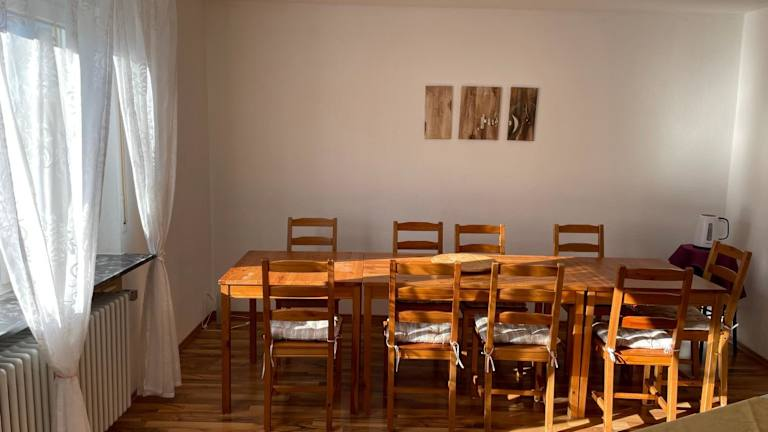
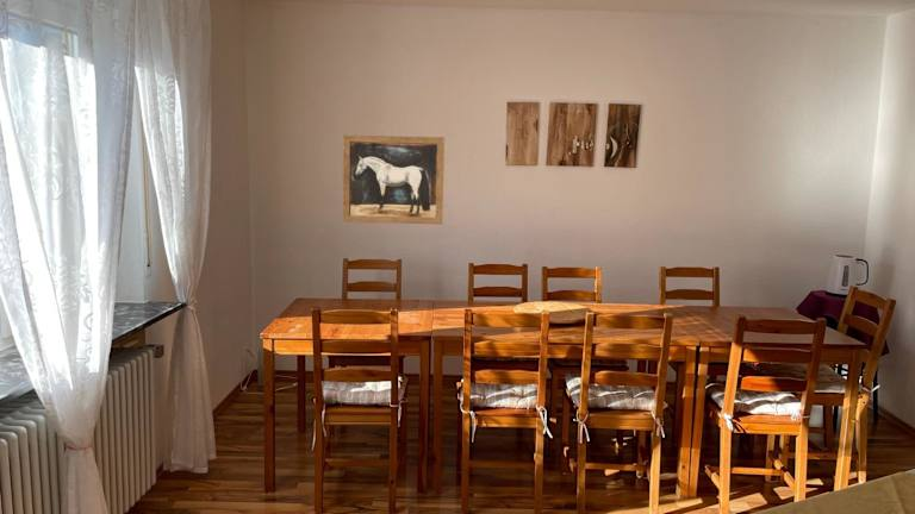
+ wall art [341,134,446,225]
